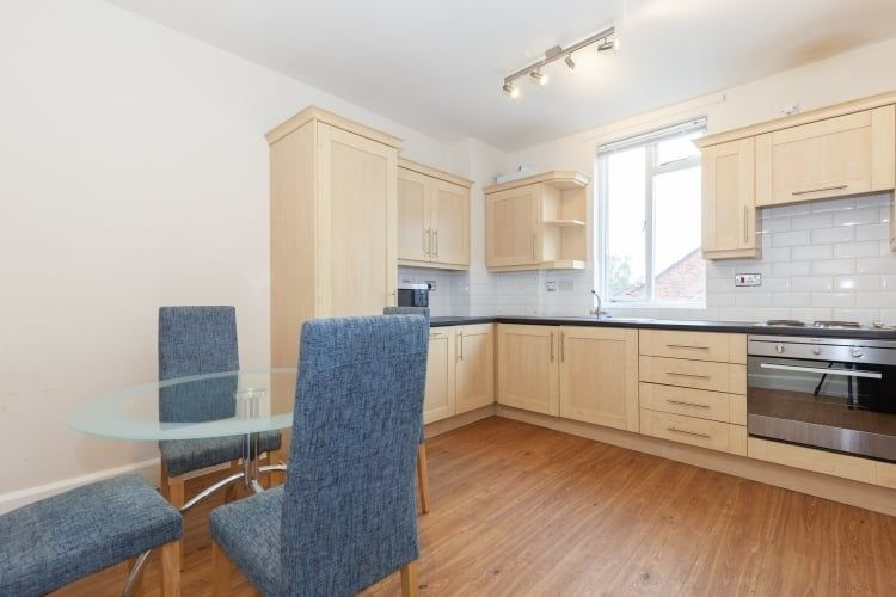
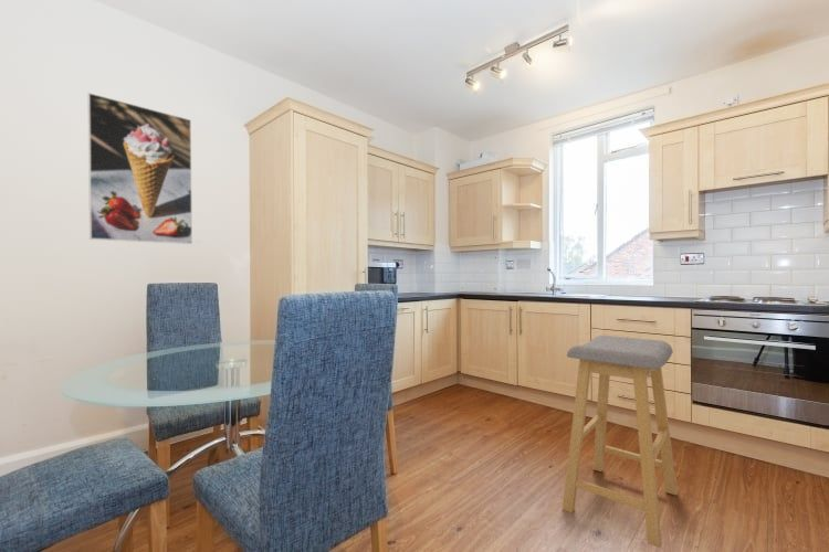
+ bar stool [562,335,679,549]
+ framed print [86,92,193,245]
